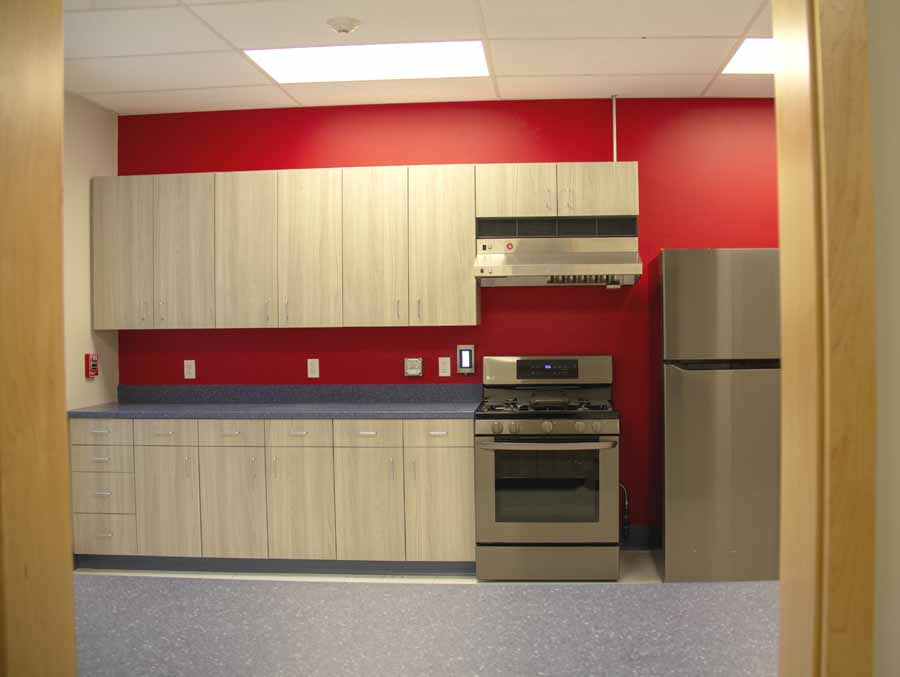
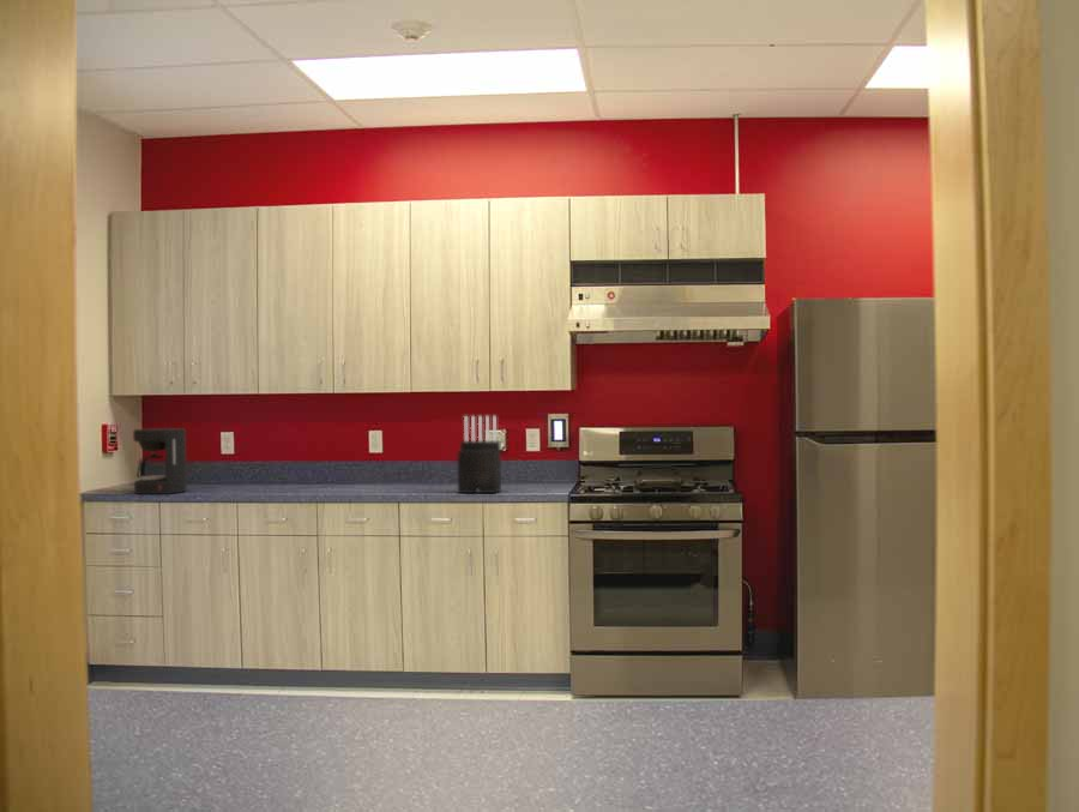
+ knife block [457,415,502,495]
+ coffee maker [132,427,188,495]
